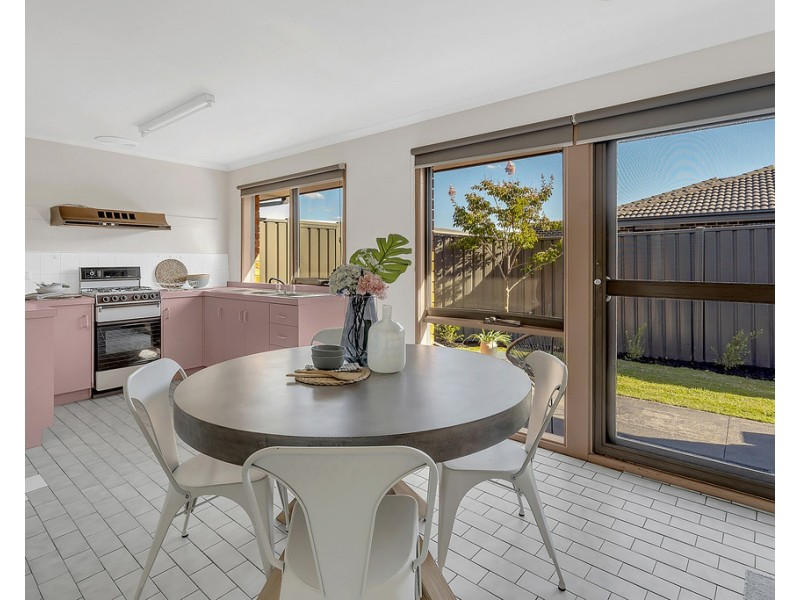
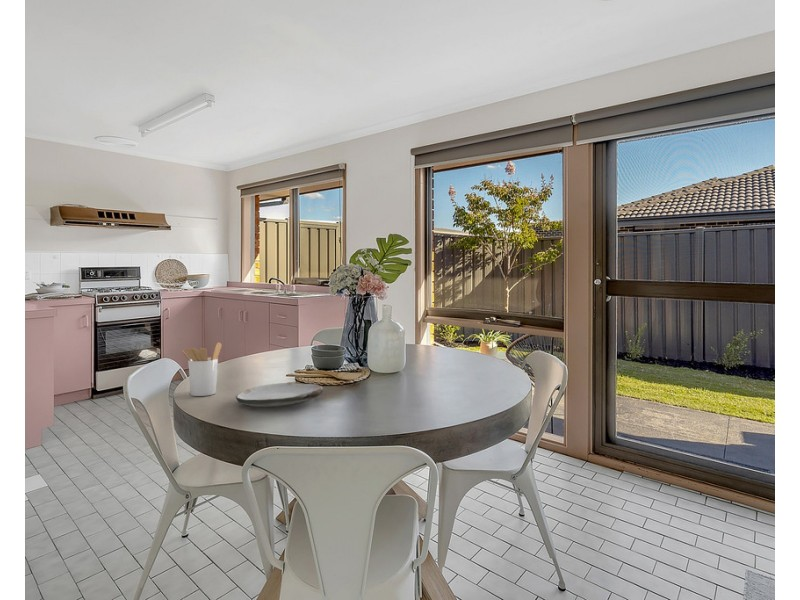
+ utensil holder [181,341,223,397]
+ plate [235,382,324,408]
